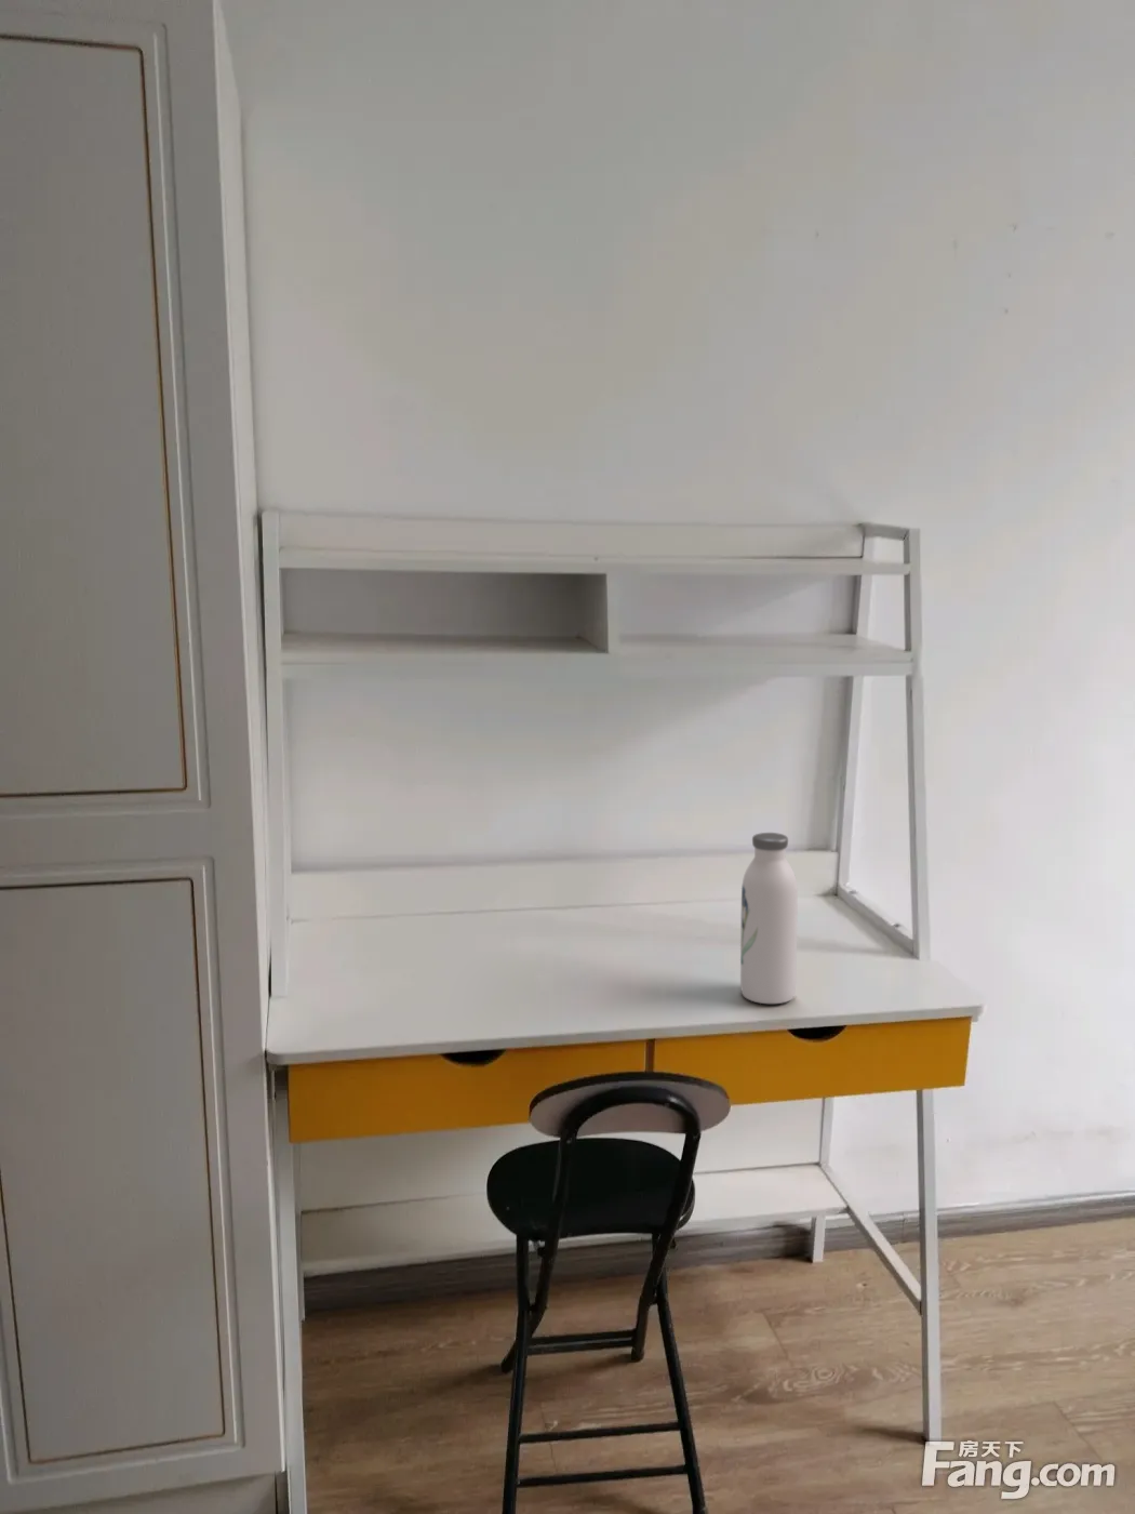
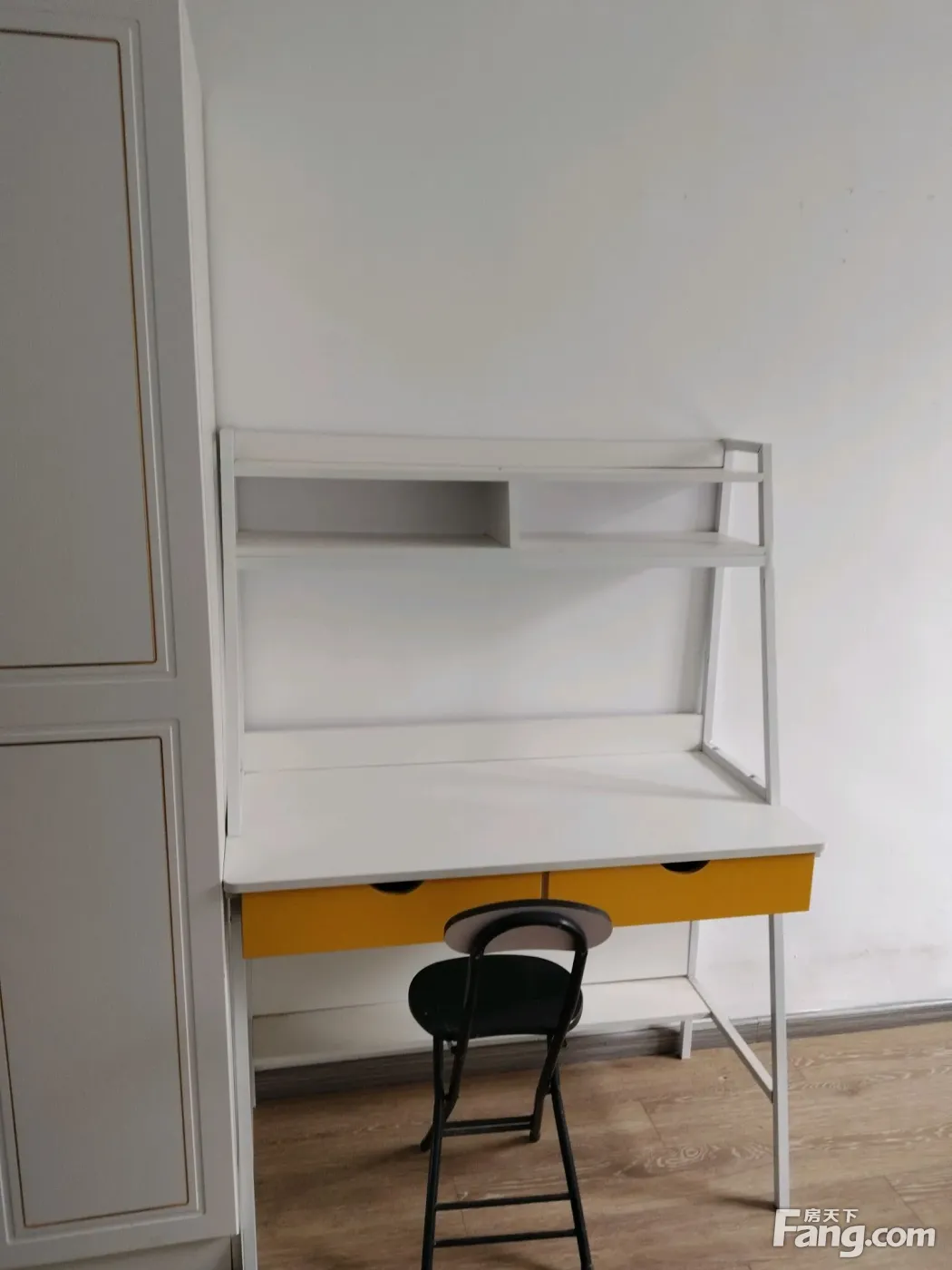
- water bottle [739,832,799,1005]
